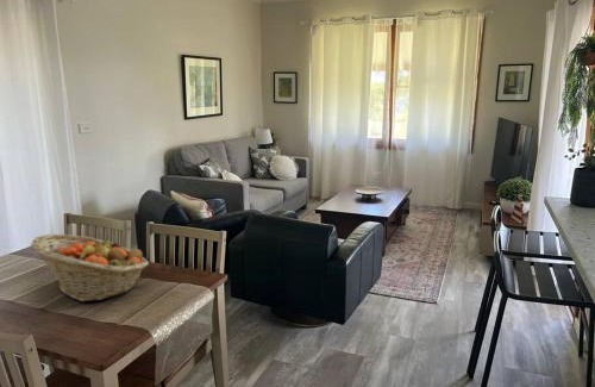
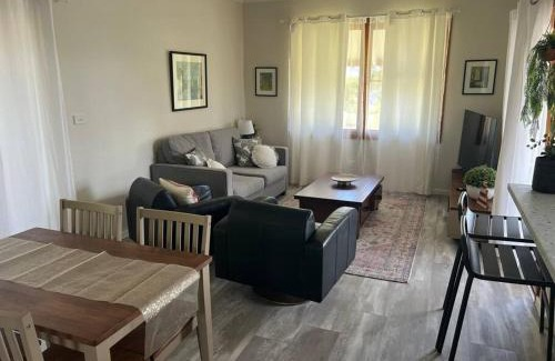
- fruit basket [30,233,150,302]
